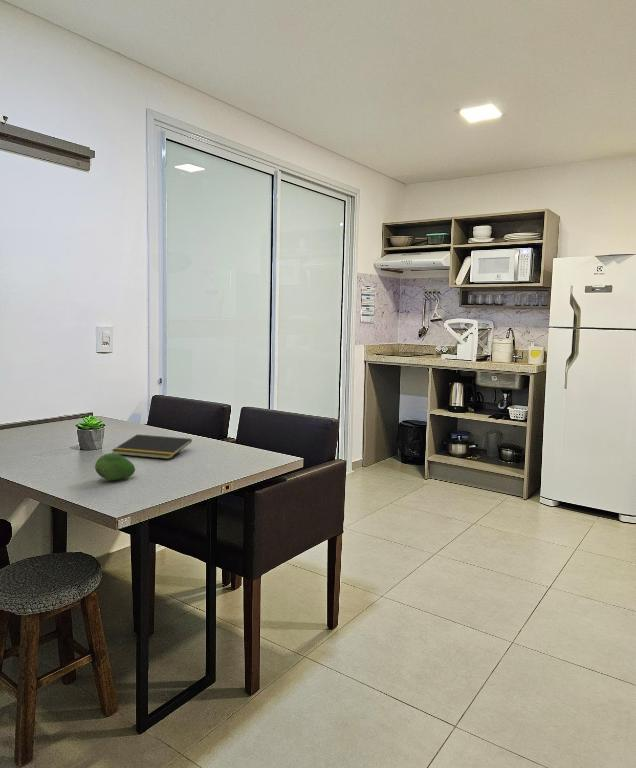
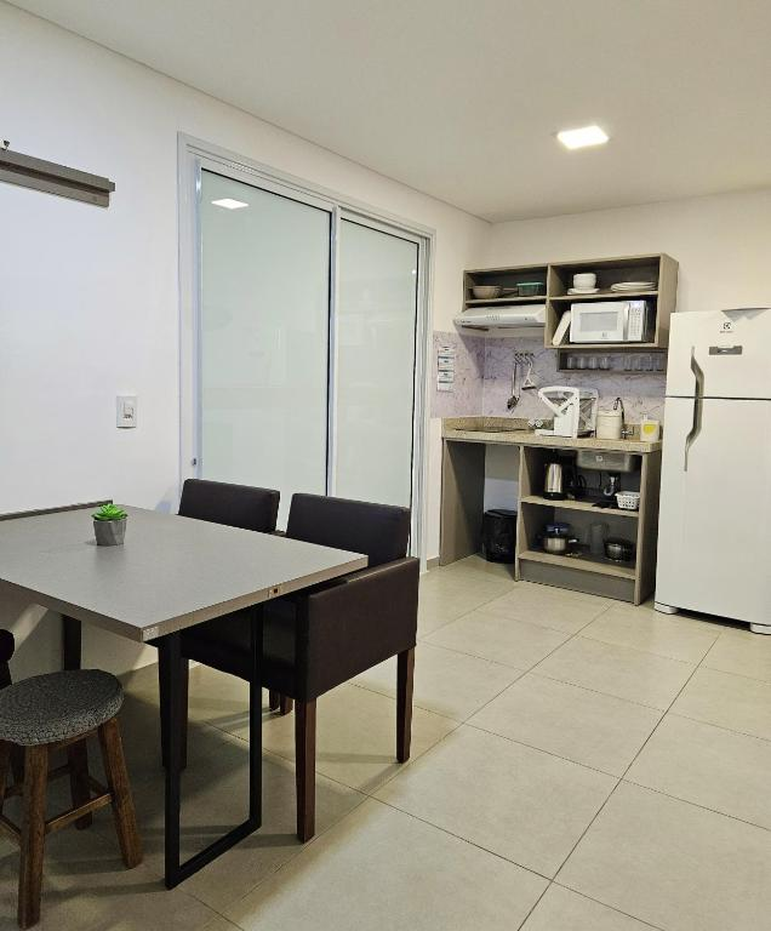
- fruit [94,452,136,481]
- notepad [111,433,193,460]
